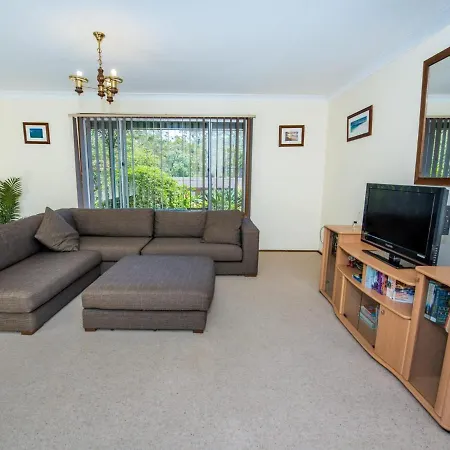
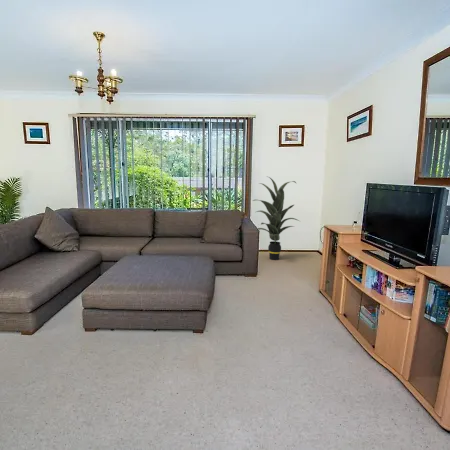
+ indoor plant [252,175,300,261]
